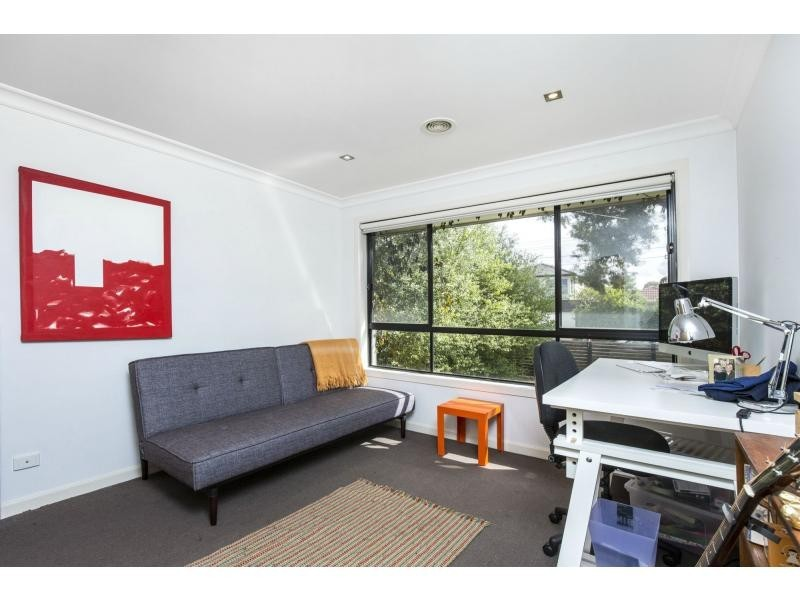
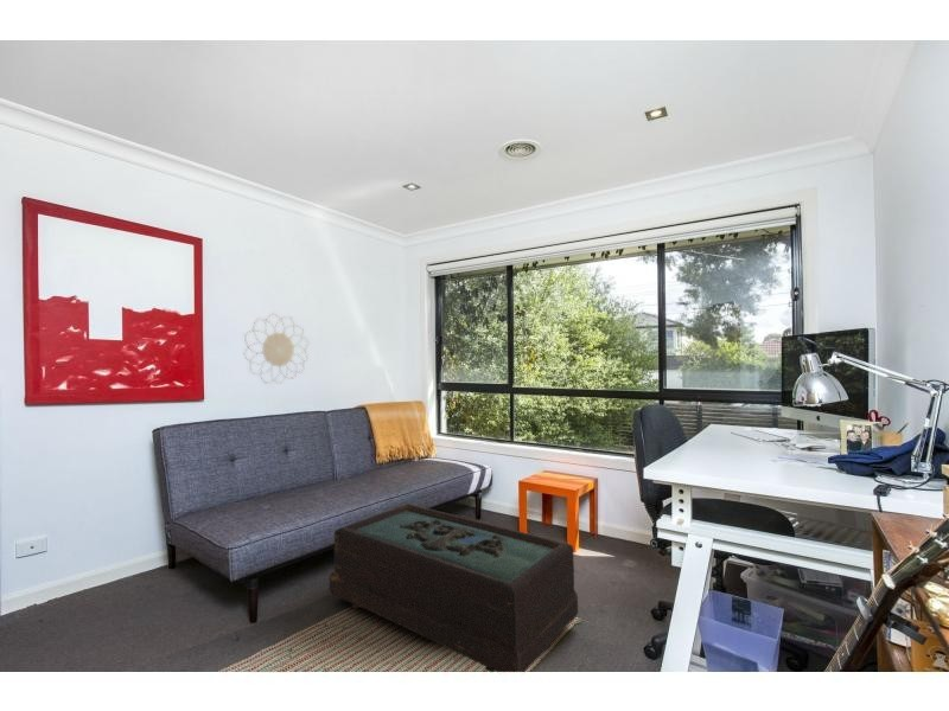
+ coffee table [329,502,579,673]
+ decorative wall piece [243,312,310,385]
